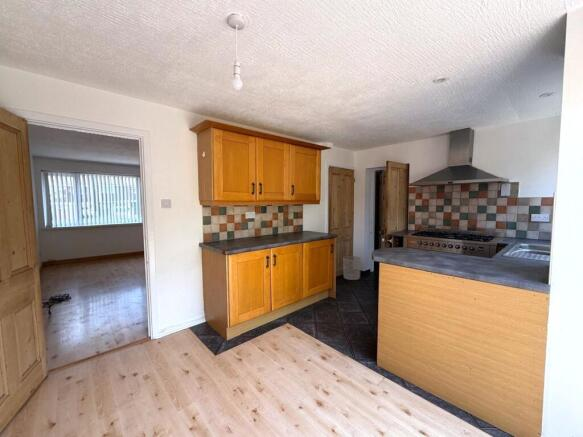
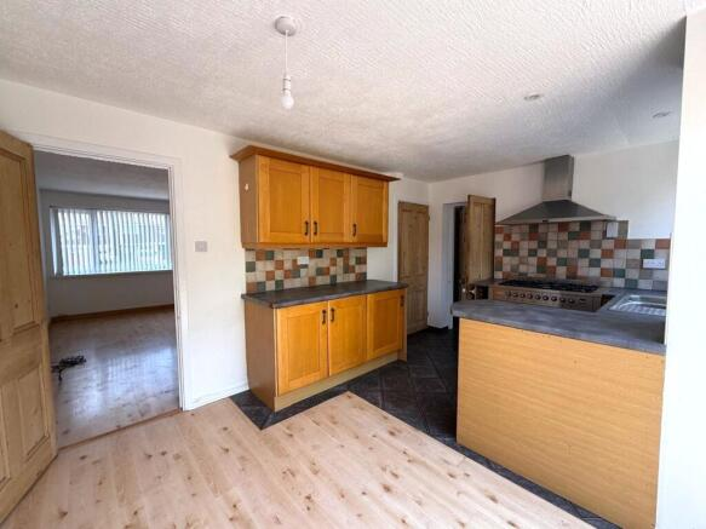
- waste bin [342,255,362,281]
